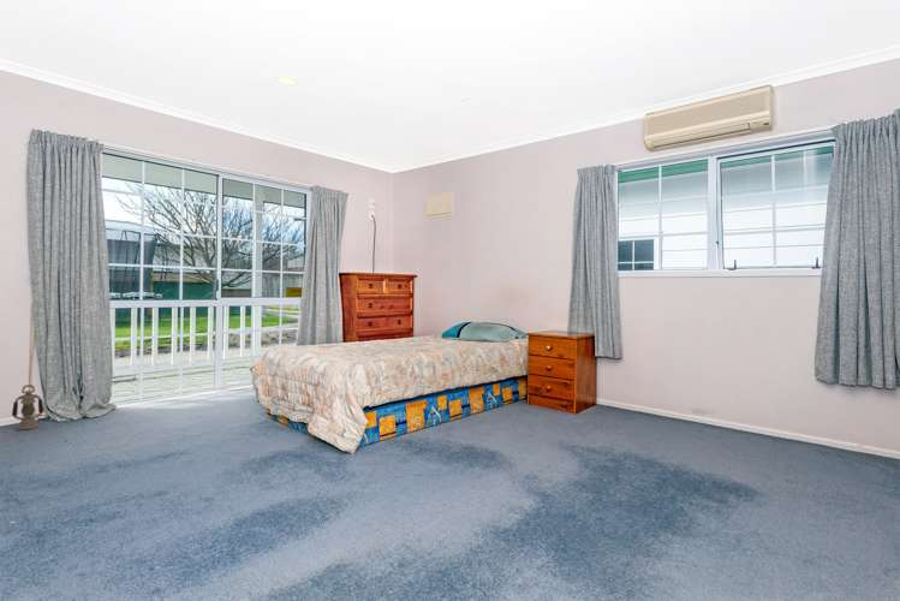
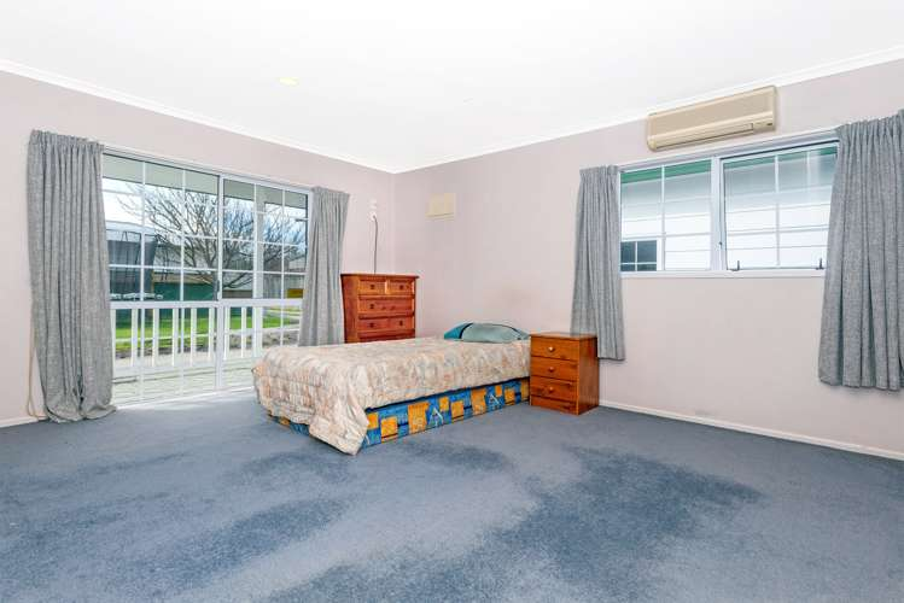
- lantern [11,383,44,432]
